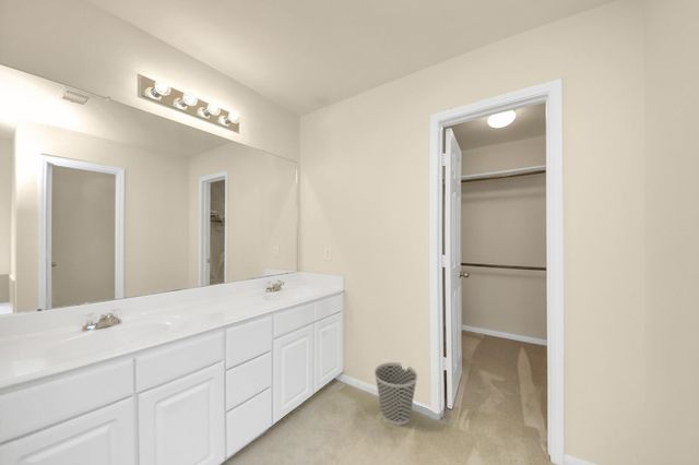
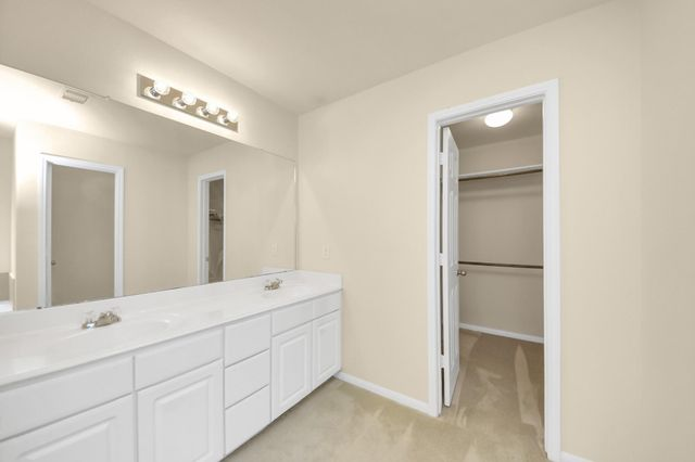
- wastebasket [374,361,418,427]
